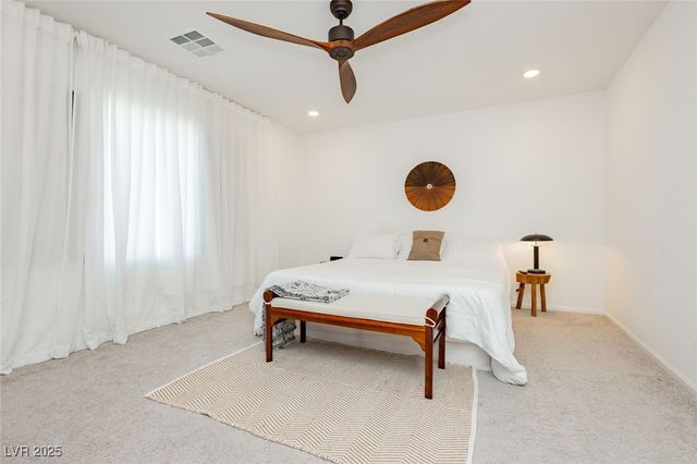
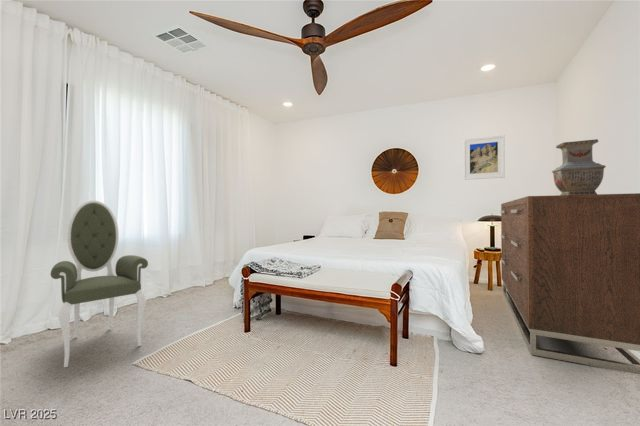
+ vase [551,138,607,195]
+ dresser [500,192,640,375]
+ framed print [463,134,506,181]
+ armchair [50,199,149,368]
